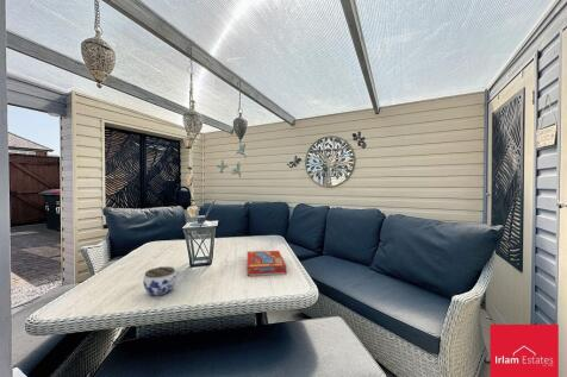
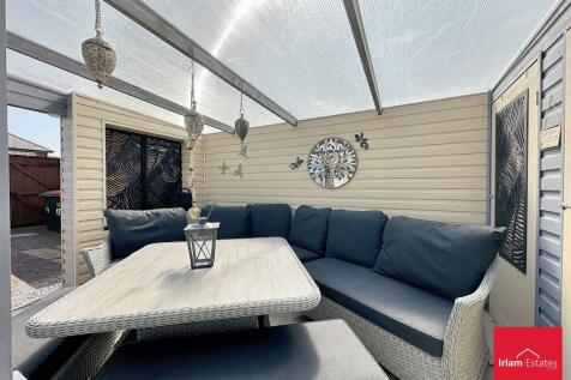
- snack box [247,250,287,277]
- jar [142,265,177,297]
